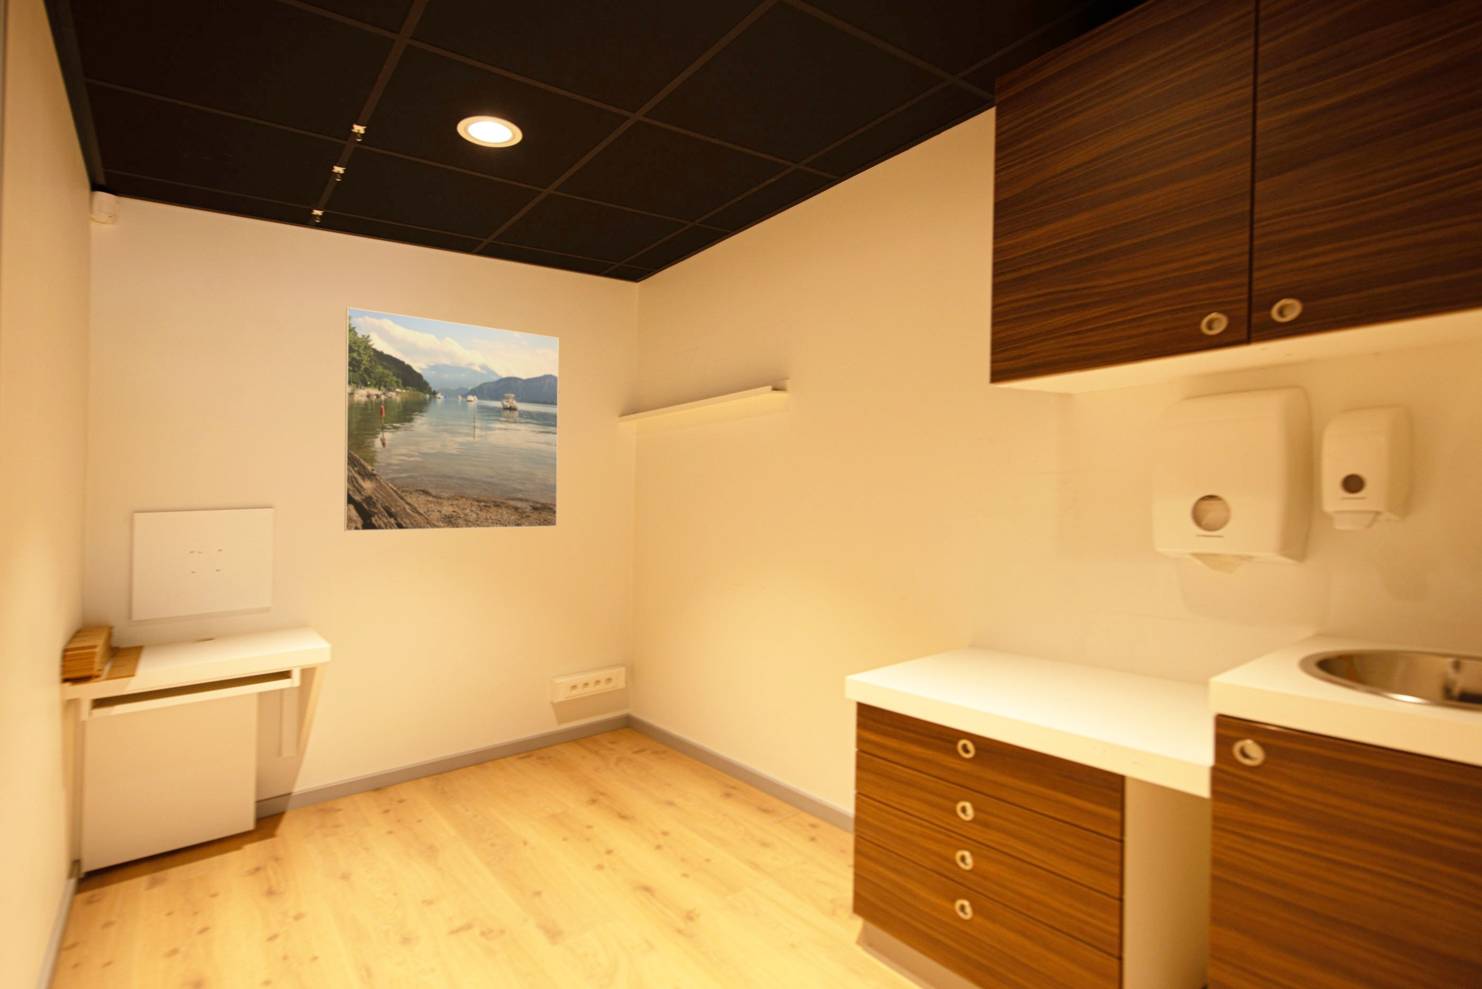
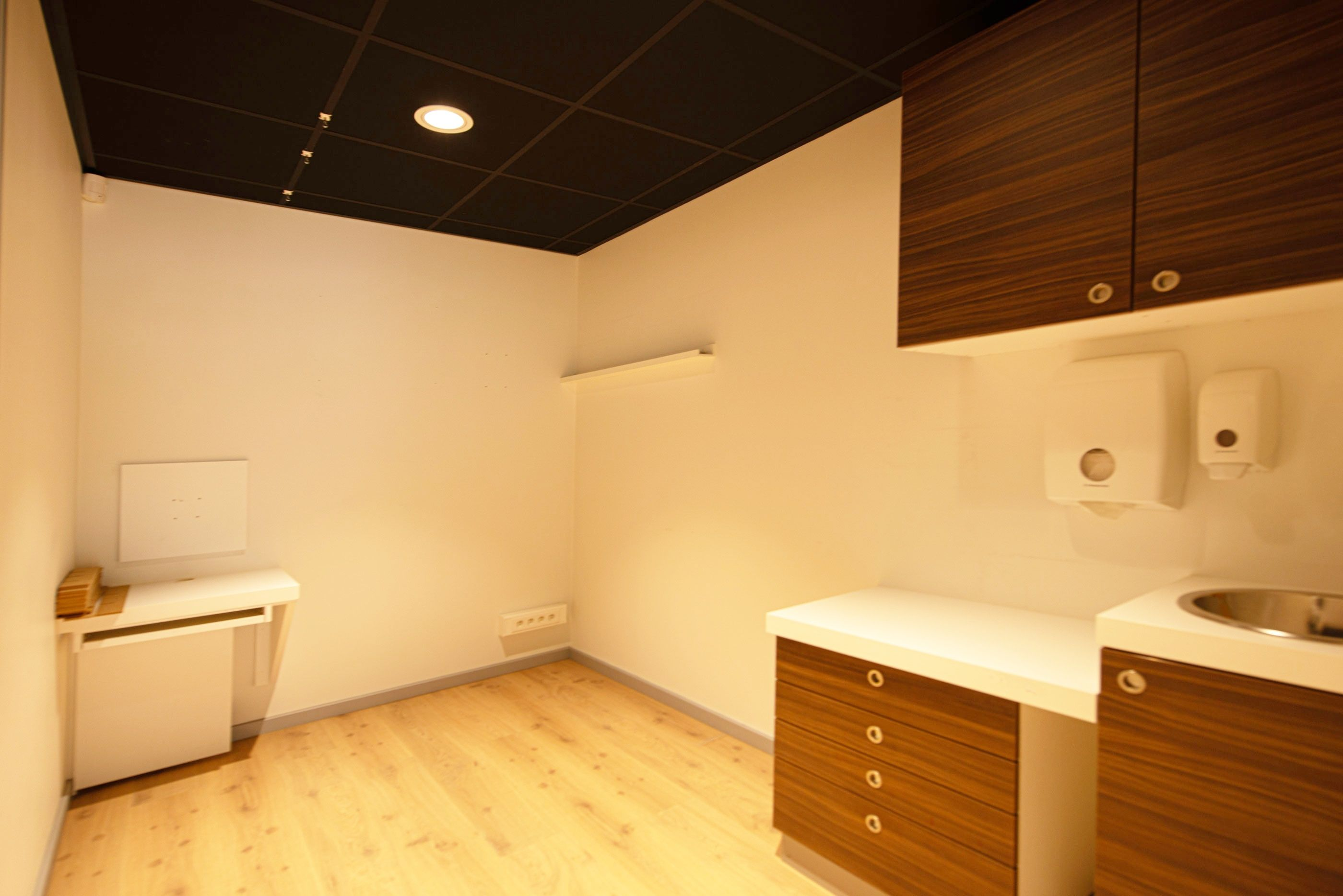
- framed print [343,307,559,532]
